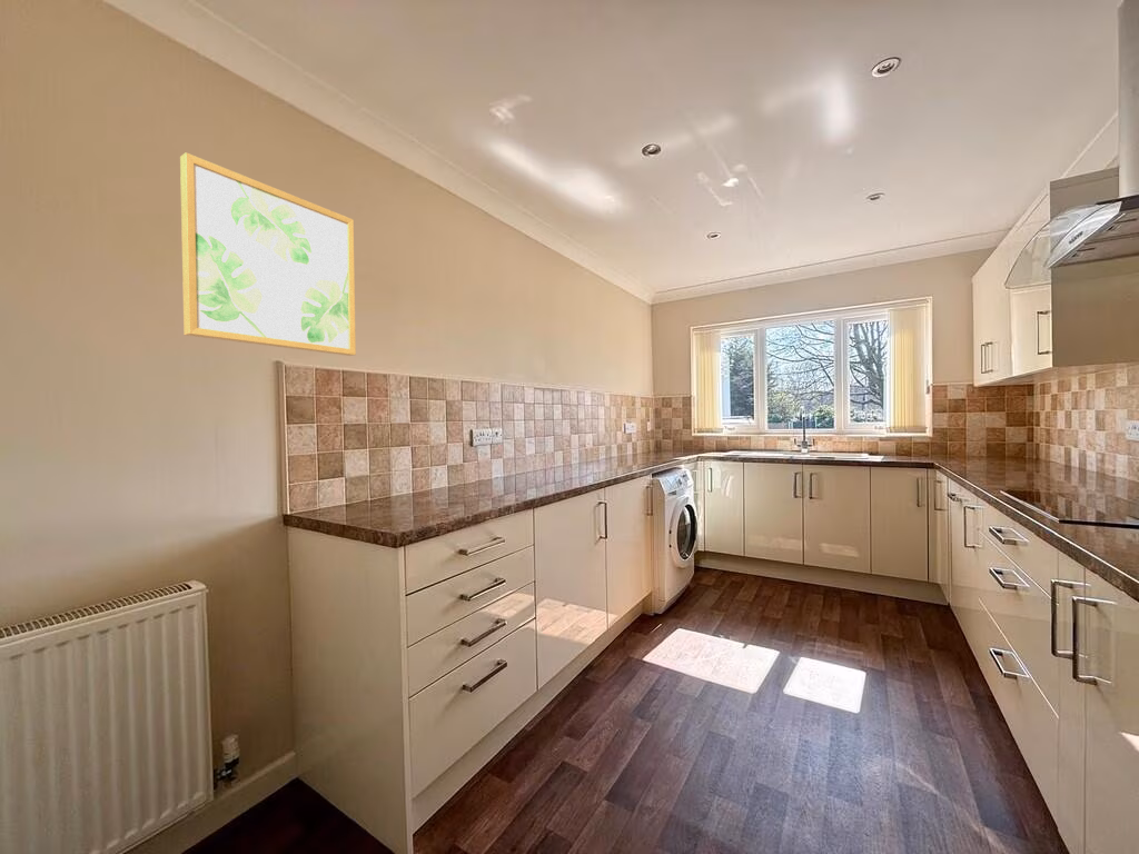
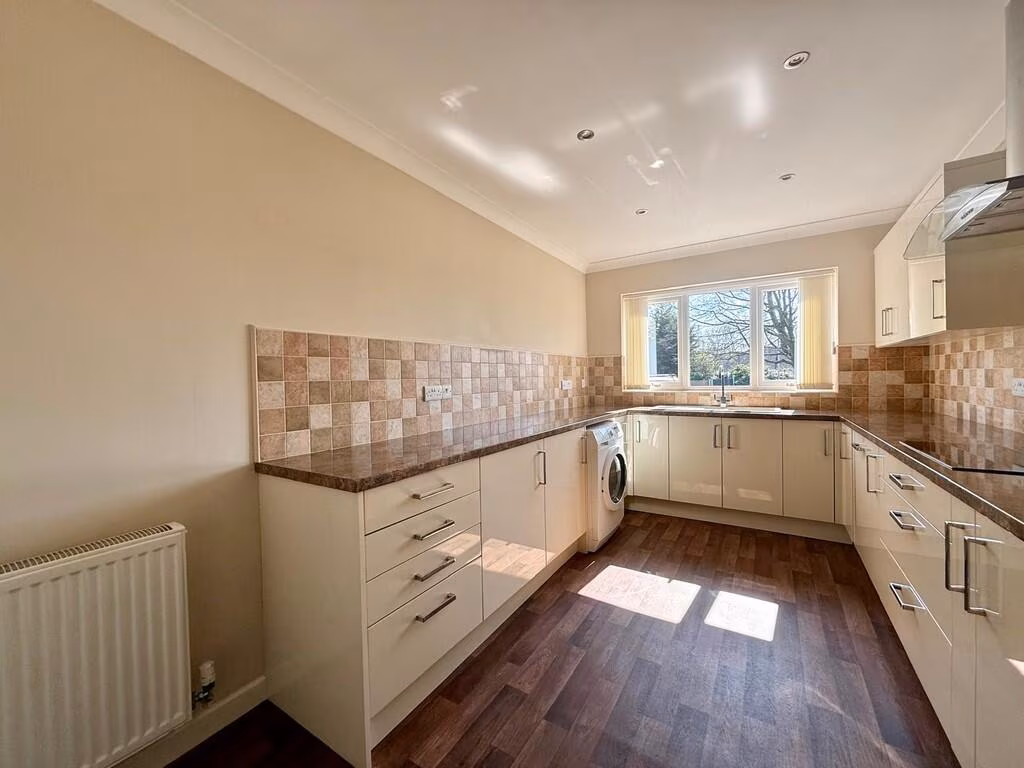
- wall art [179,151,357,357]
